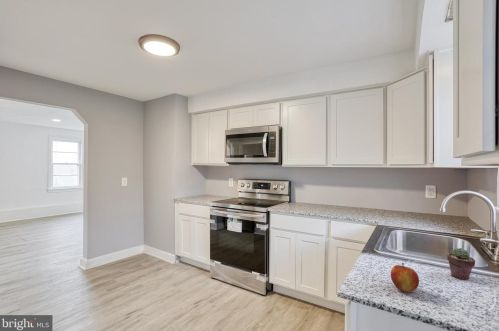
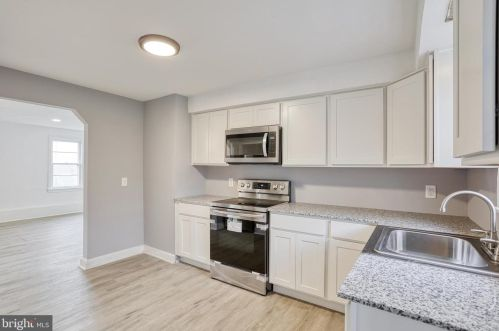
- potted succulent [446,247,477,281]
- apple [390,262,420,293]
